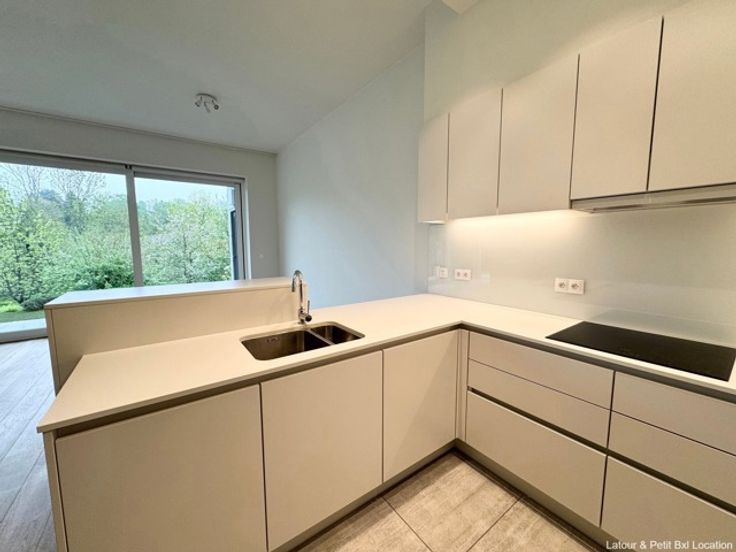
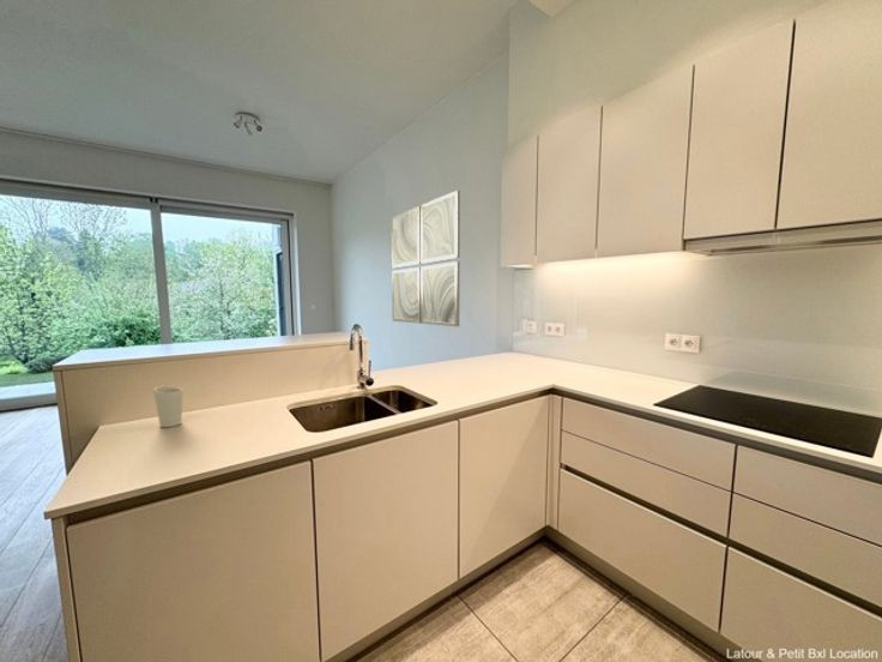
+ cup [152,386,185,428]
+ wall art [391,189,461,327]
